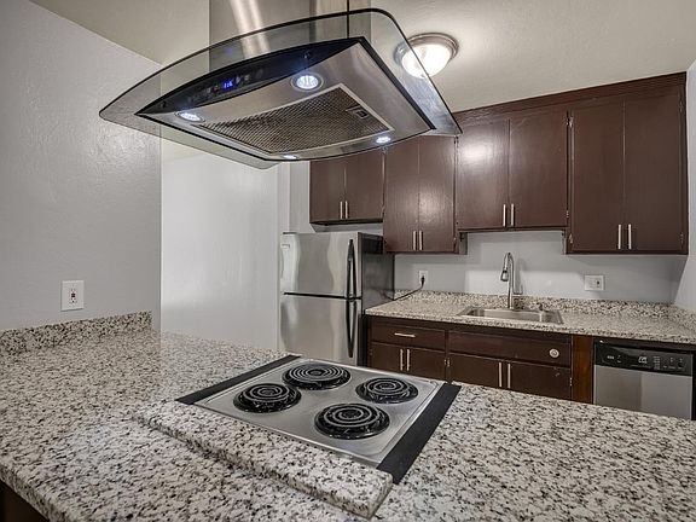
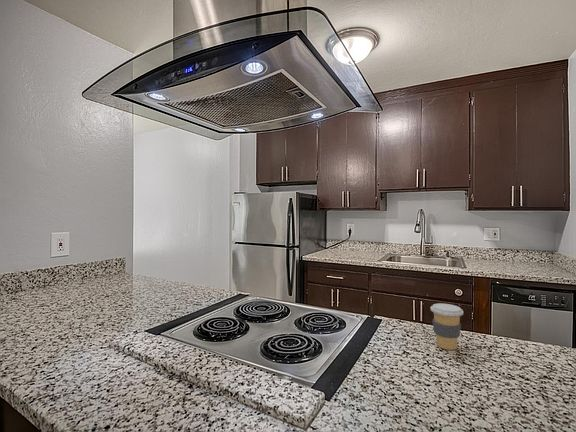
+ coffee cup [429,302,464,351]
